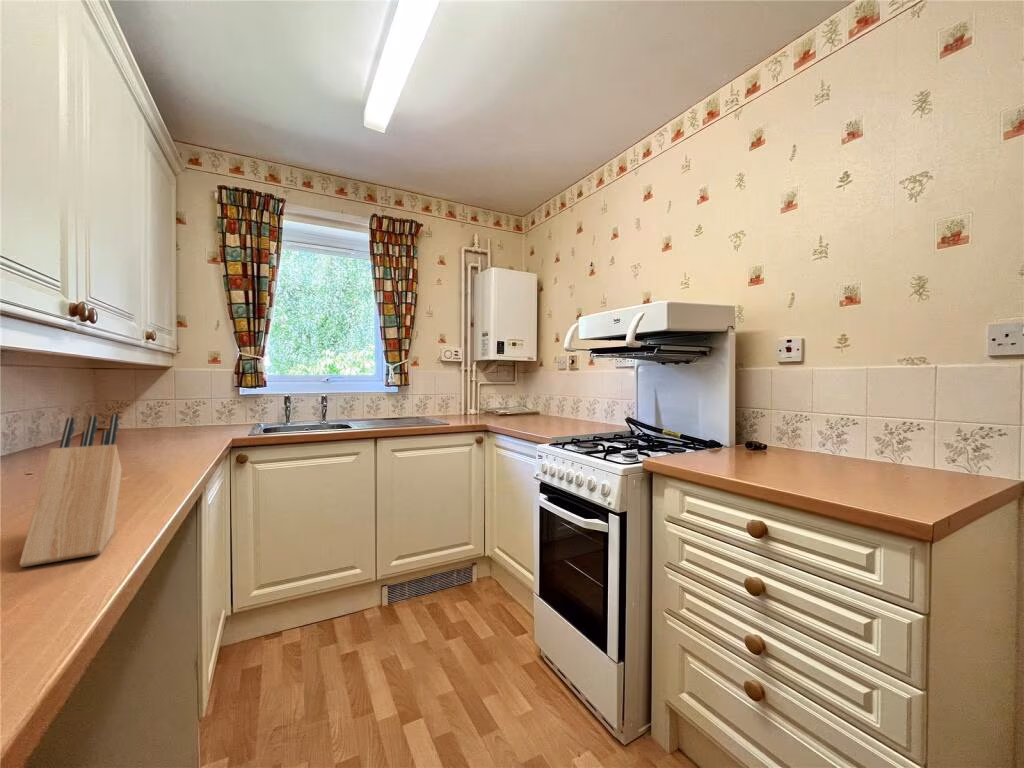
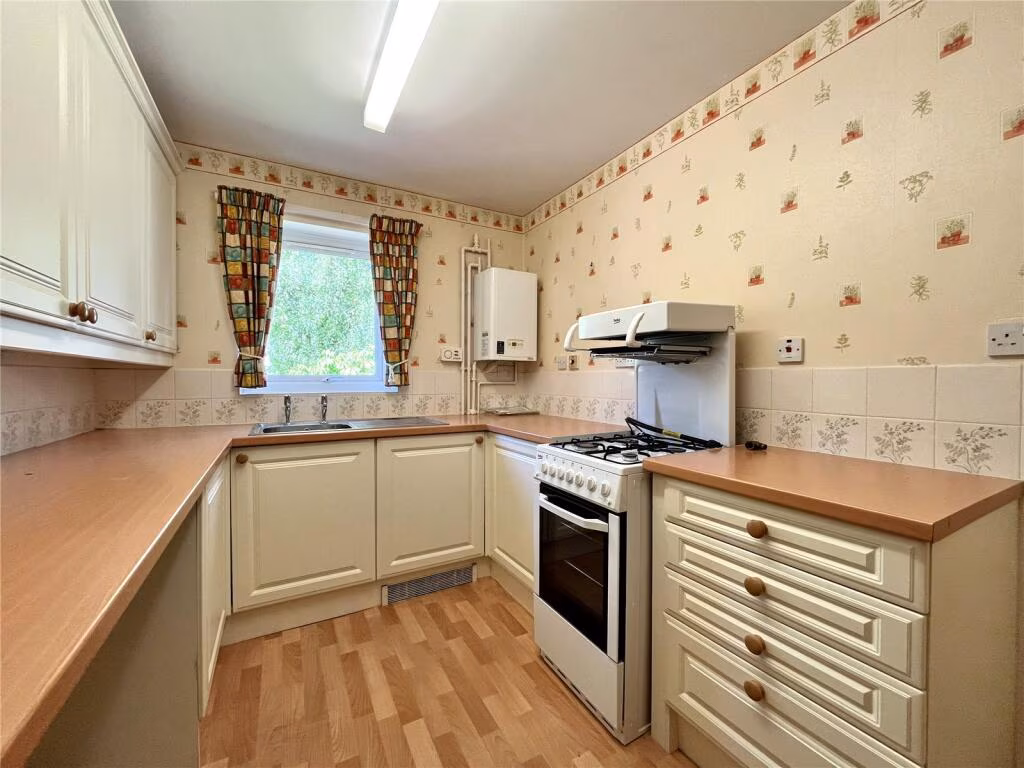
- knife block [18,413,123,568]
